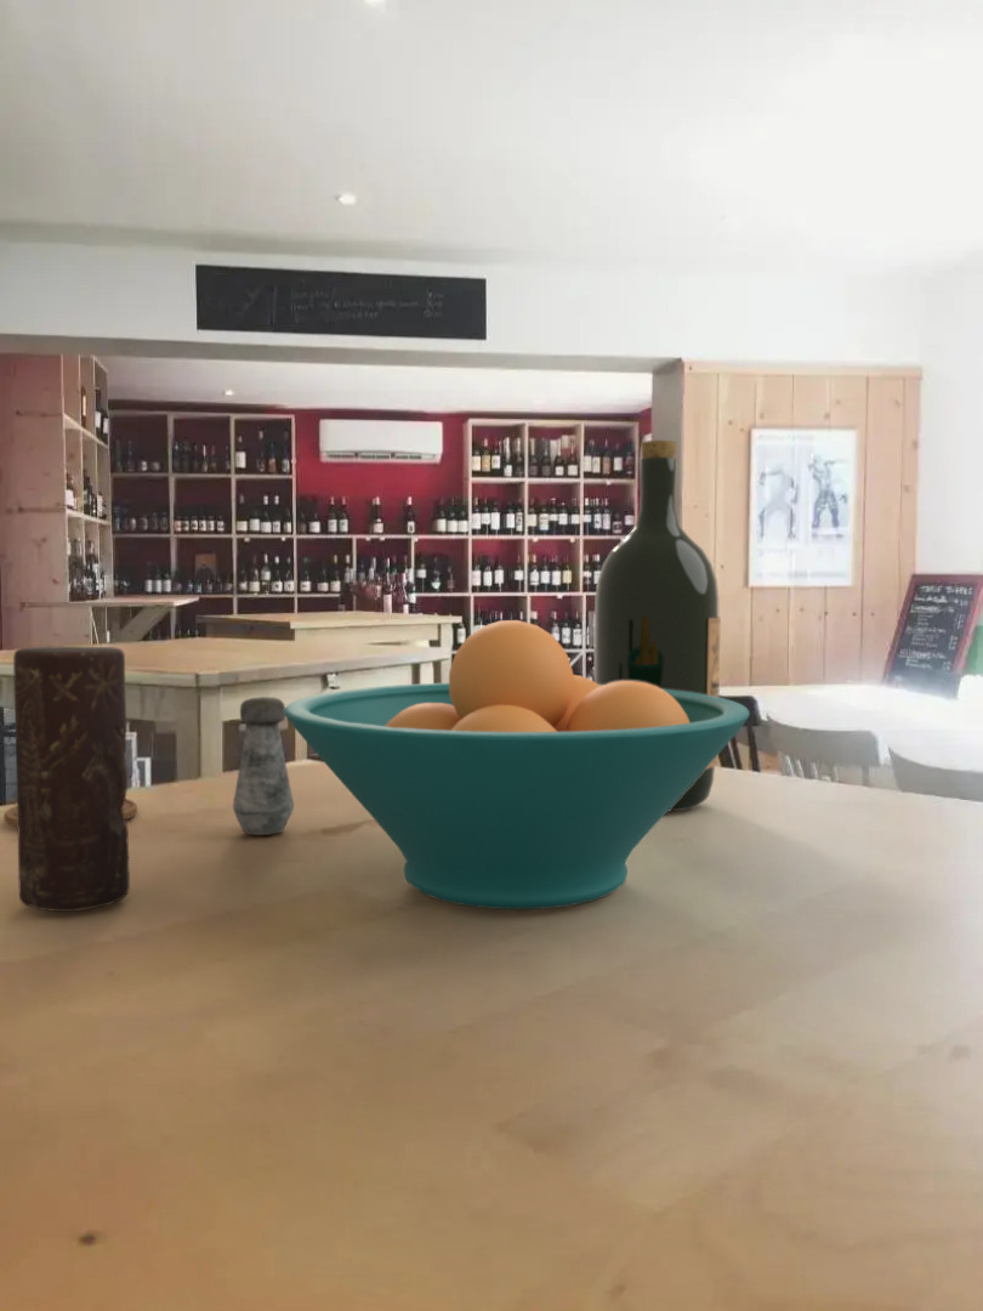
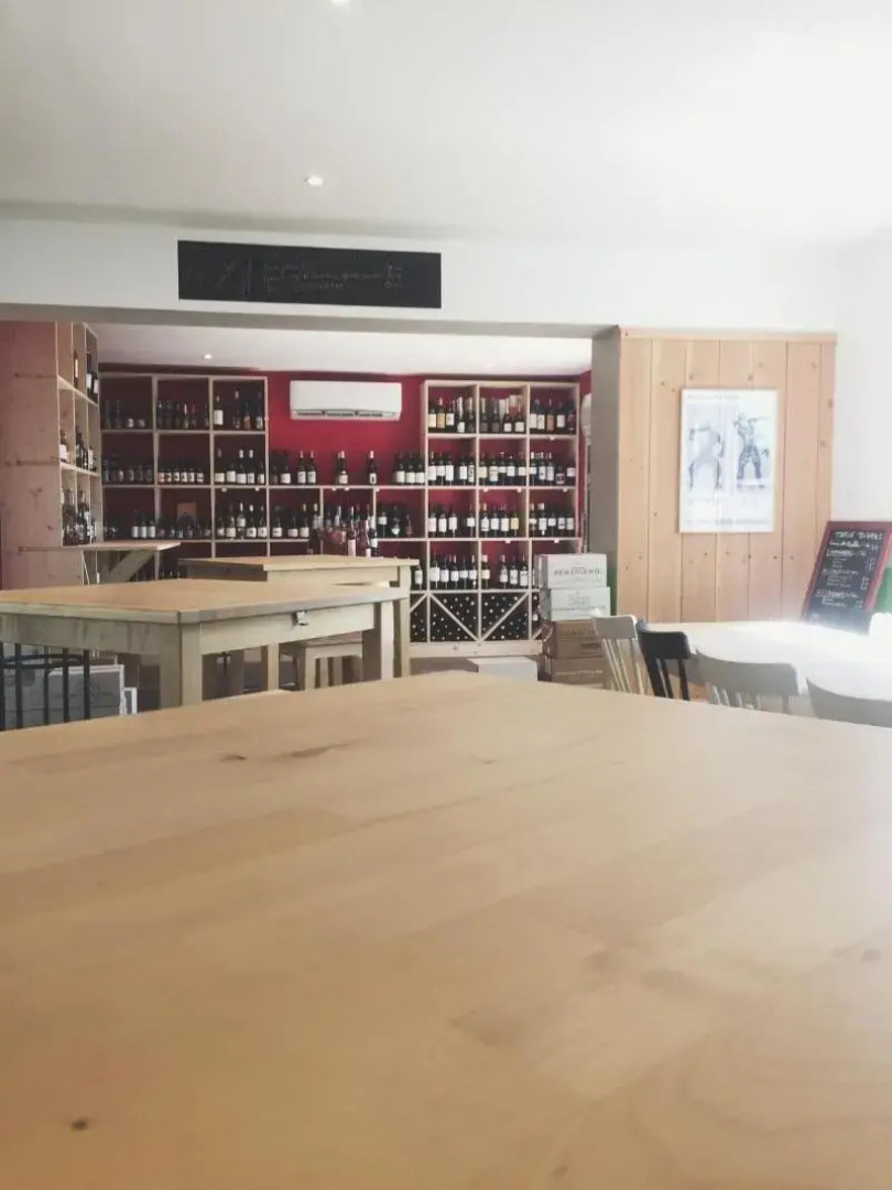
- fruit bowl [284,619,751,910]
- candle [12,646,131,913]
- wine bottle [593,439,722,812]
- salt shaker [232,696,295,836]
- coaster [2,798,138,829]
